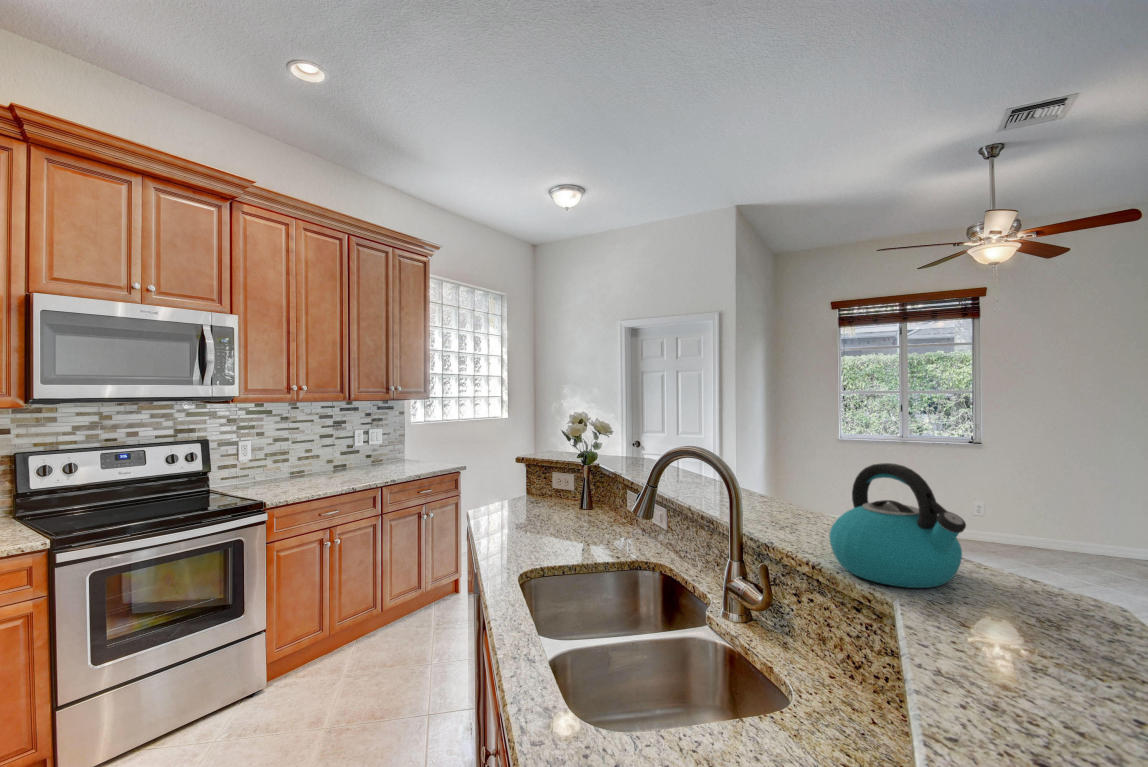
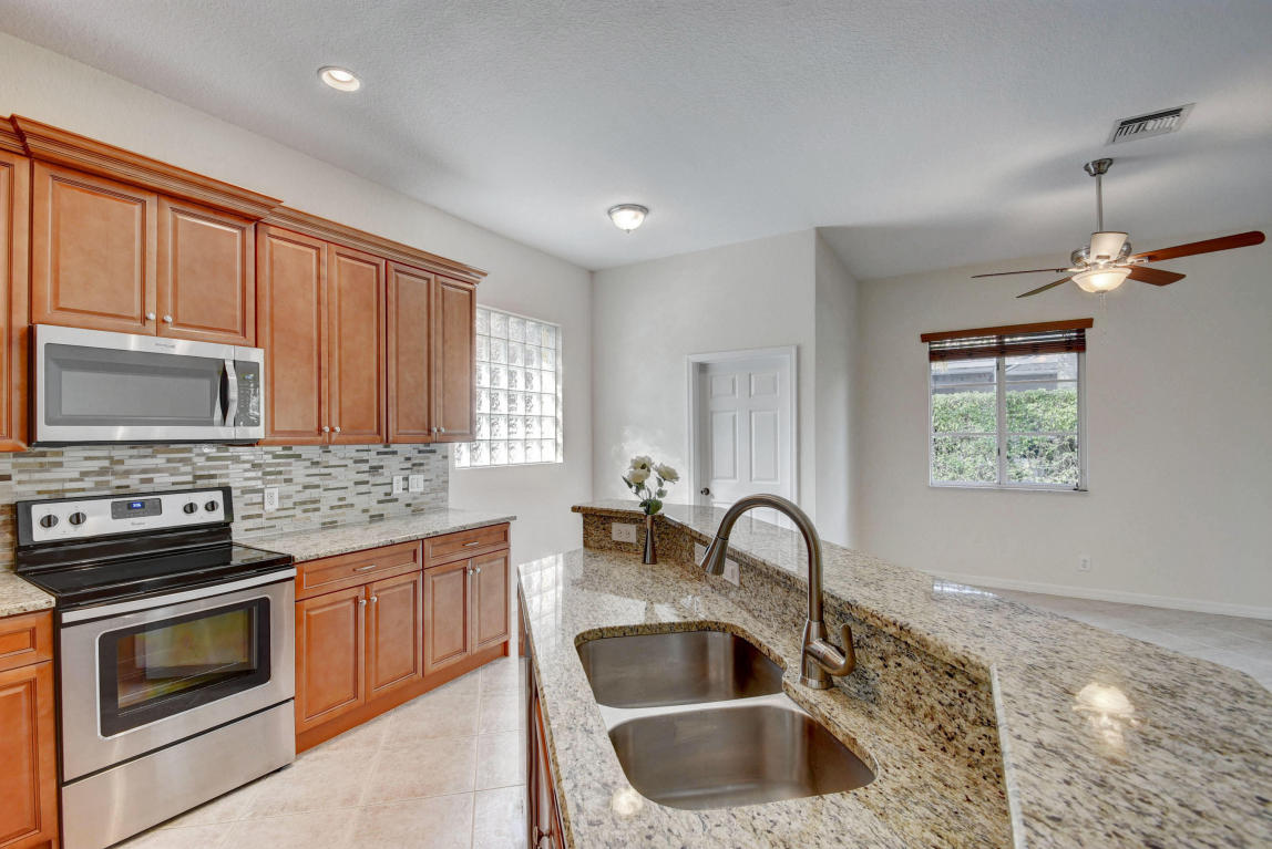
- kettle [828,462,967,589]
